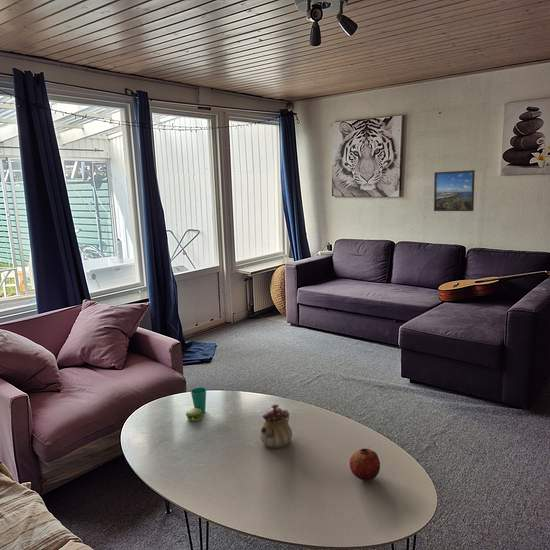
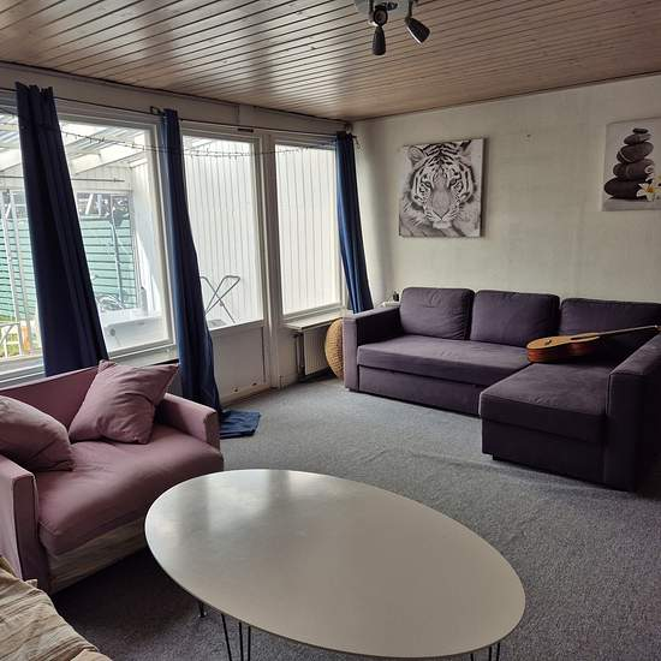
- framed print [433,169,476,212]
- cup [185,386,207,422]
- fruit [349,448,381,481]
- teapot [259,403,294,449]
